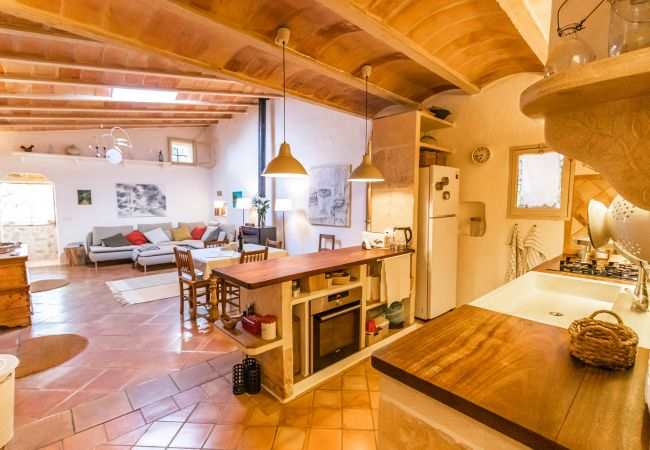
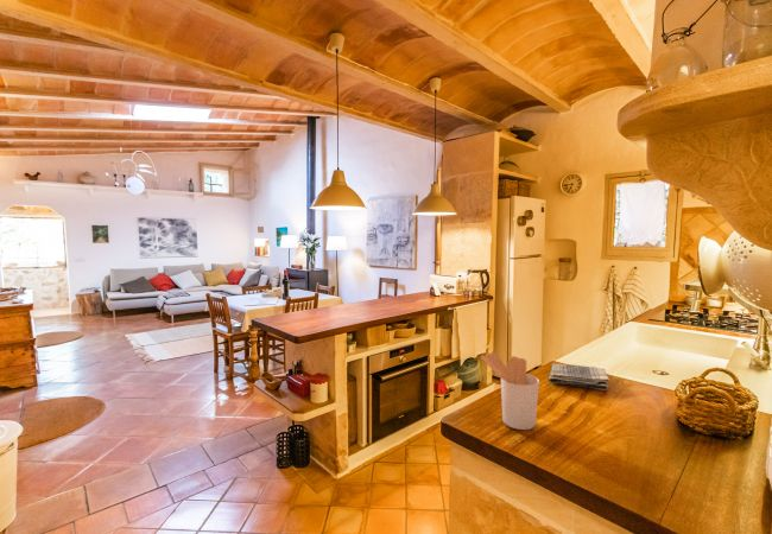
+ dish towel [548,362,610,392]
+ utensil holder [480,351,540,431]
